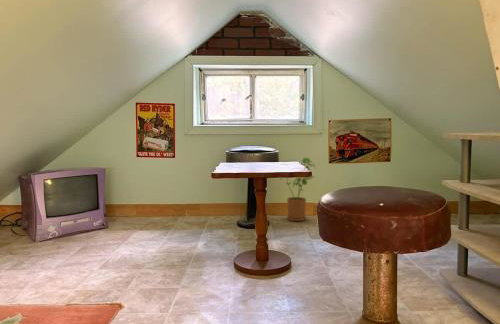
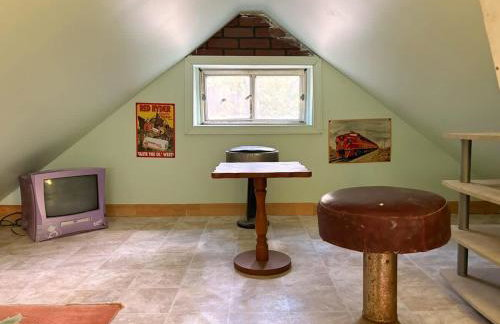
- house plant [279,156,316,222]
